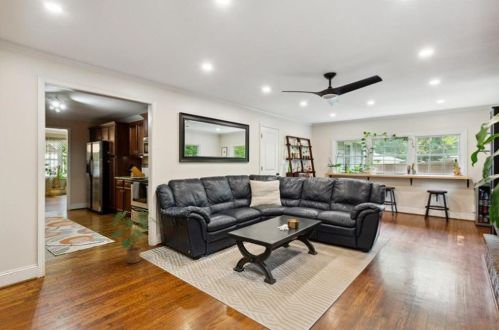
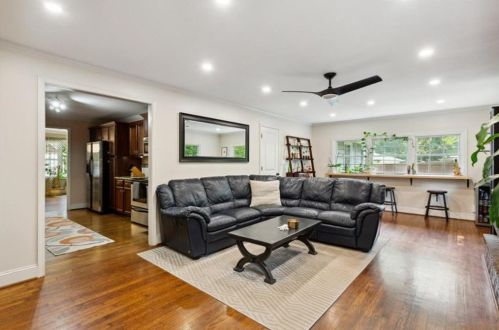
- house plant [108,210,162,264]
